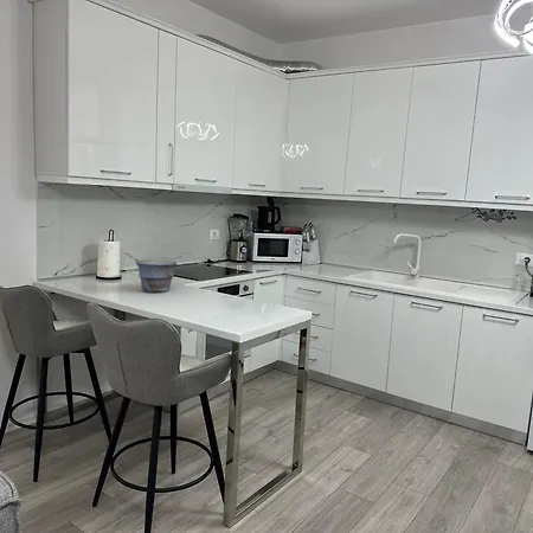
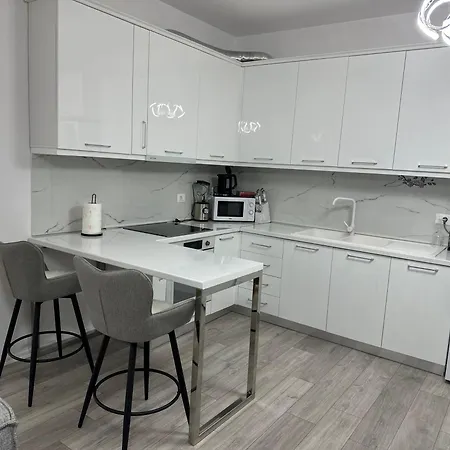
- bowl [135,259,179,294]
